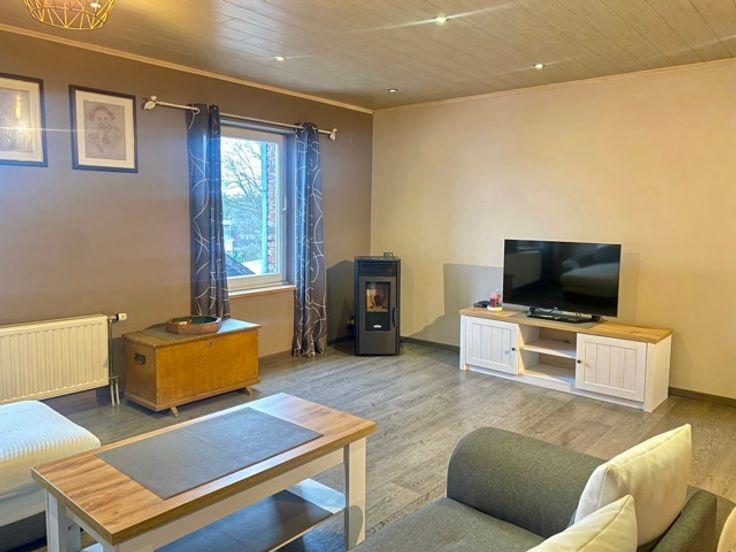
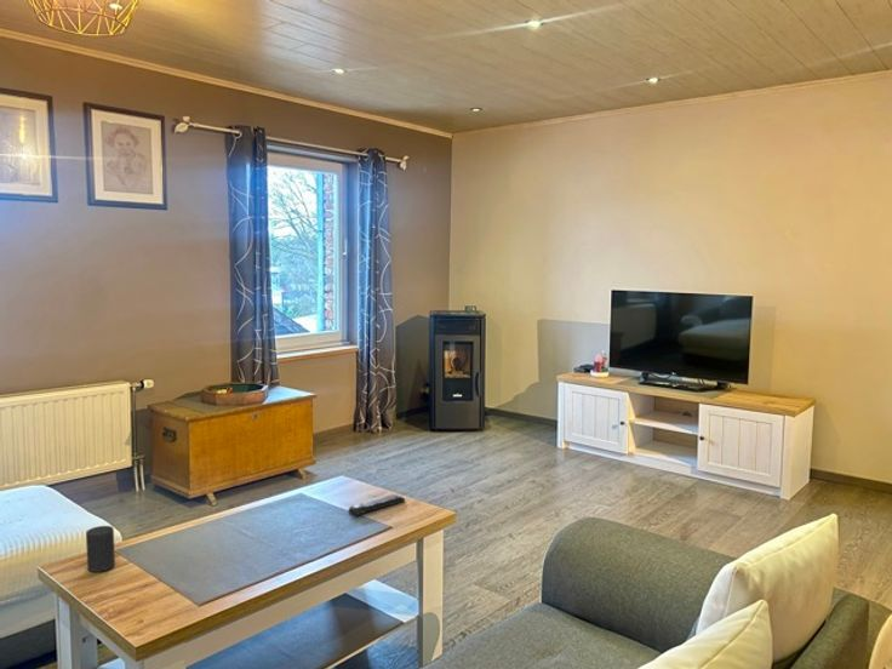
+ cup [85,525,116,573]
+ remote control [348,493,406,516]
